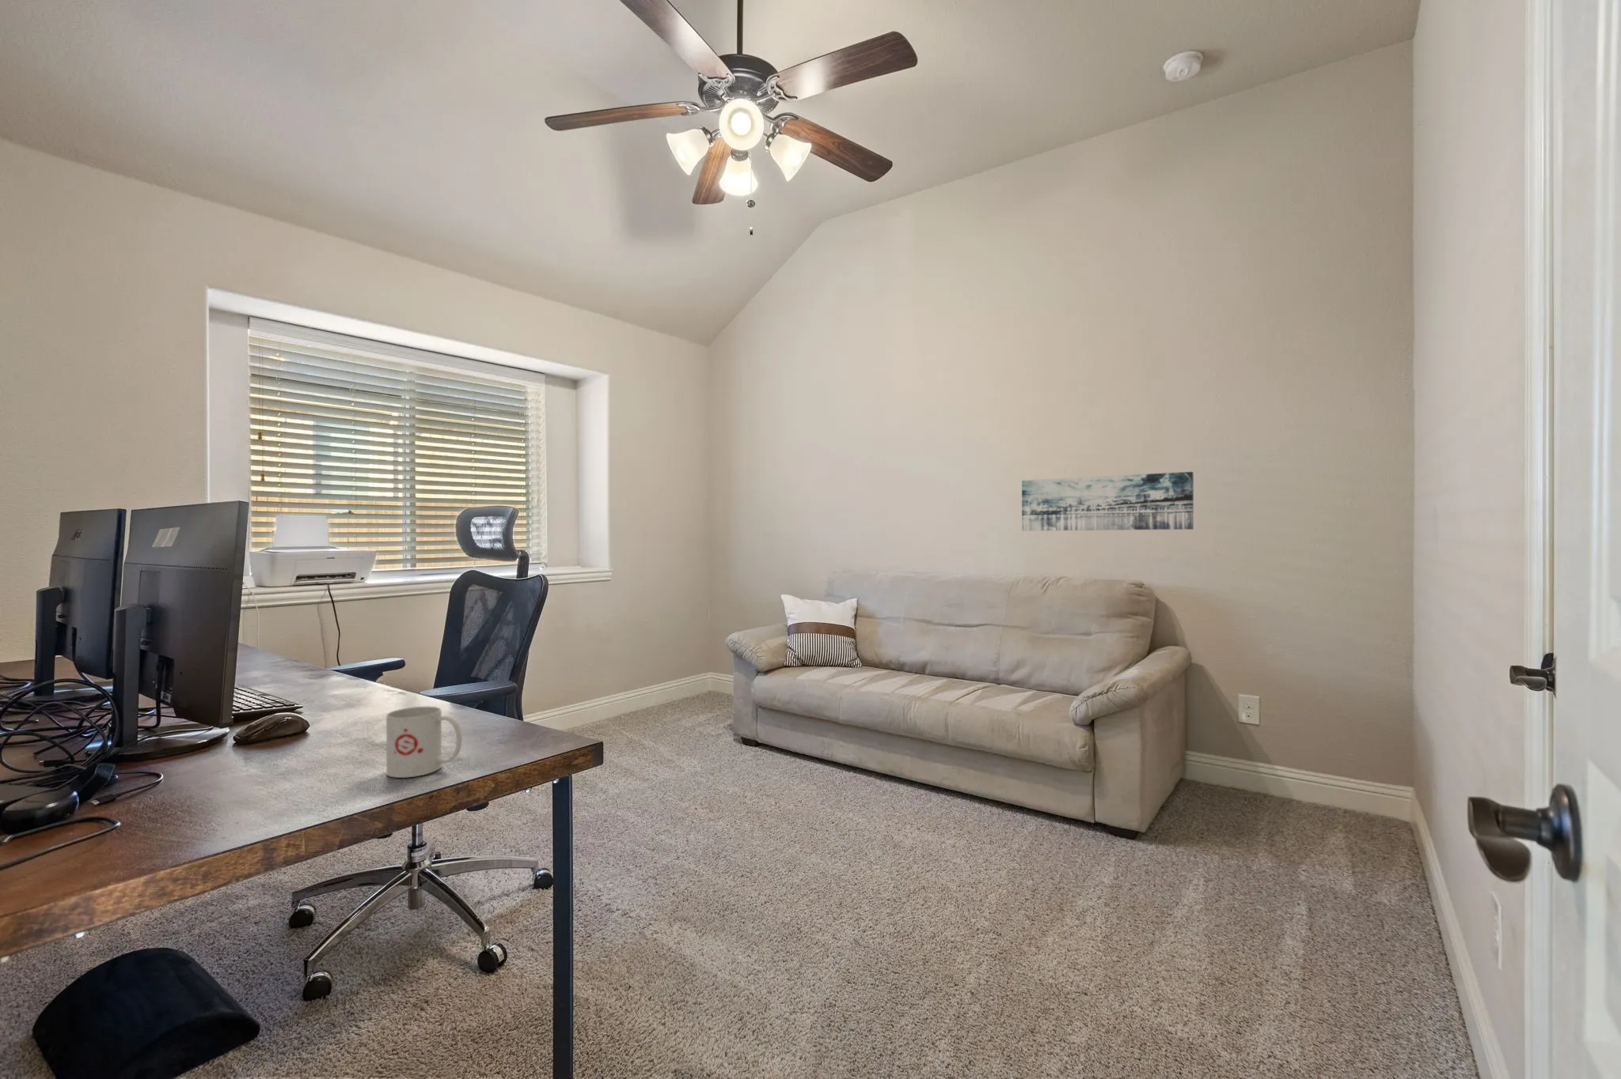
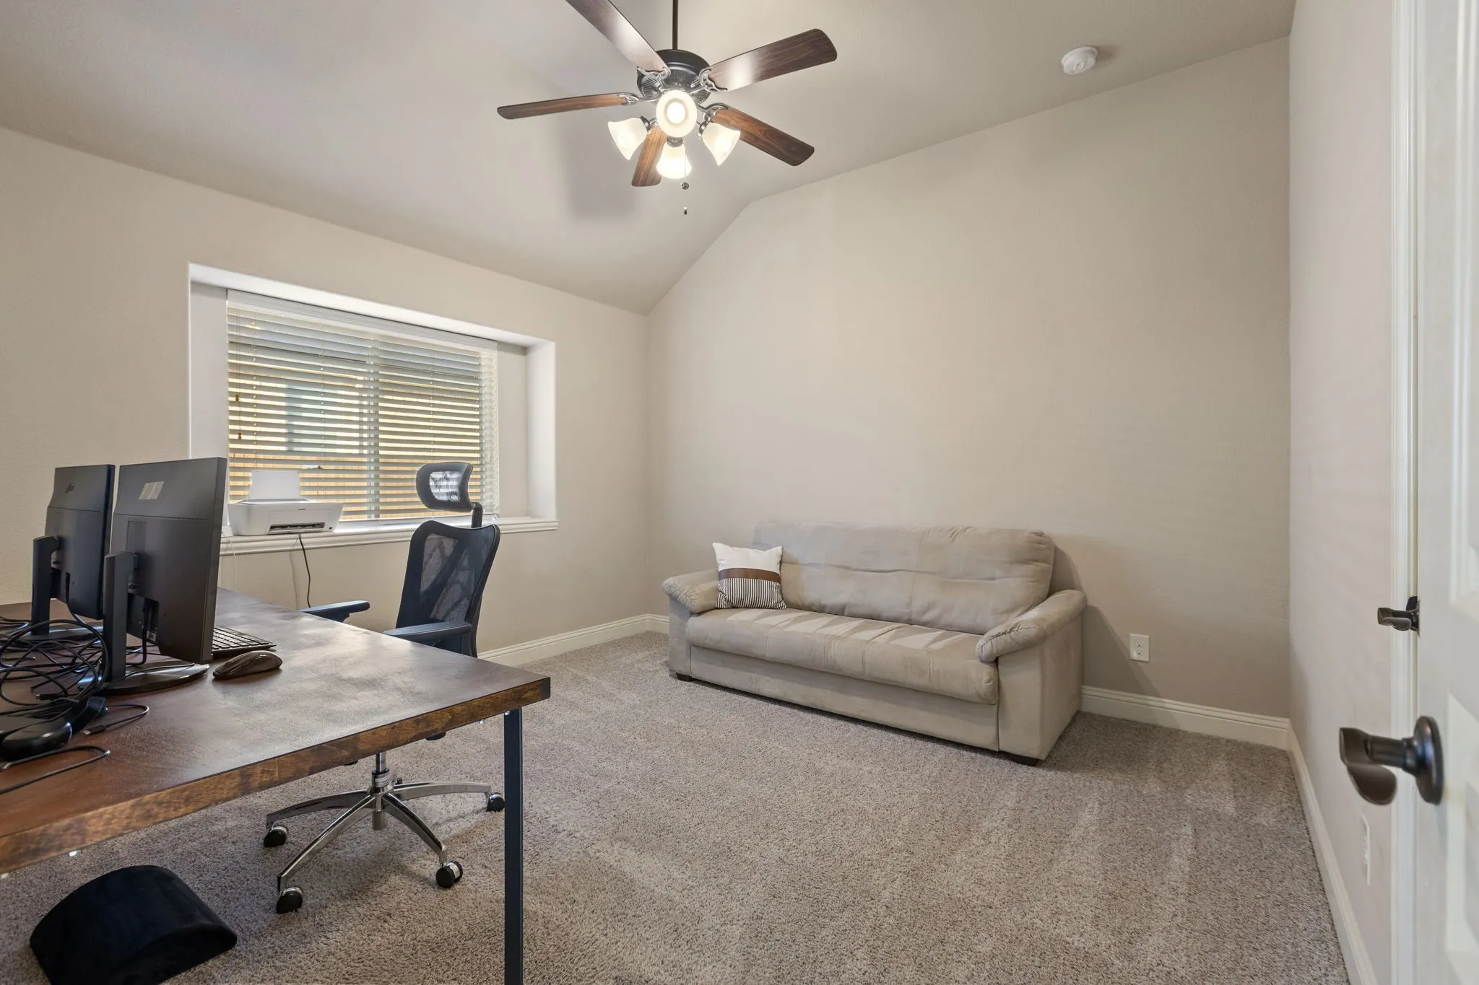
- wall art [1021,471,1194,532]
- mug [386,706,463,779]
